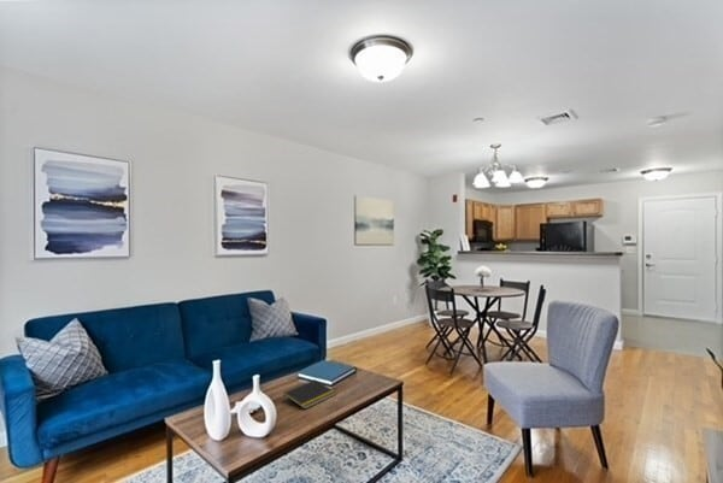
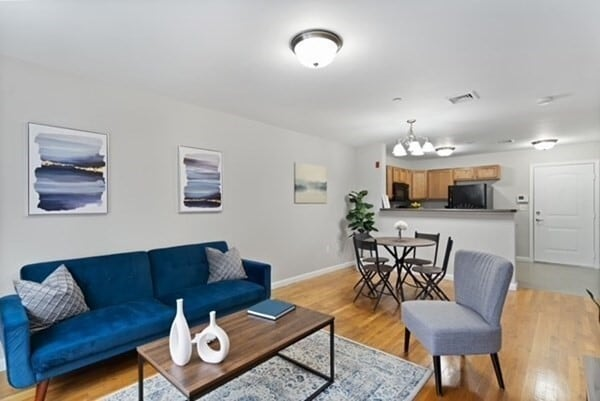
- notepad [282,378,337,410]
